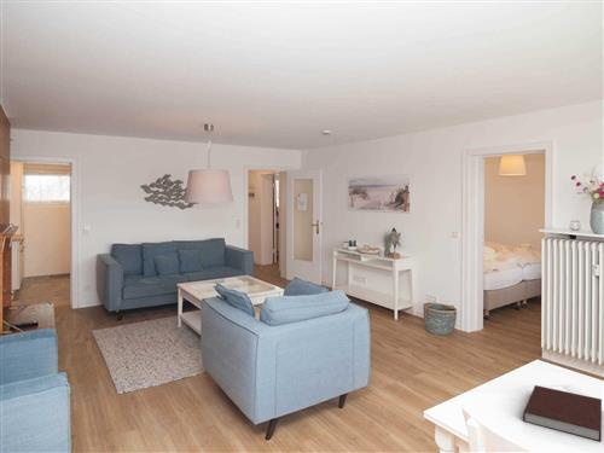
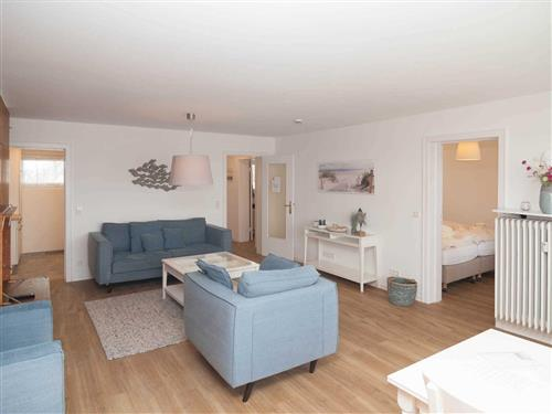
- notebook [522,384,603,443]
